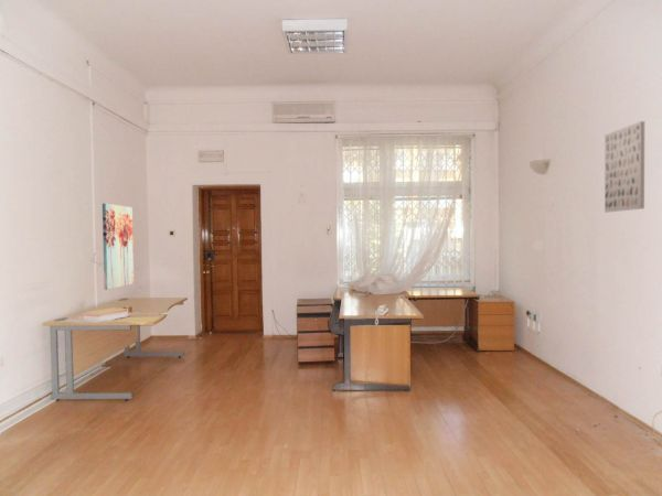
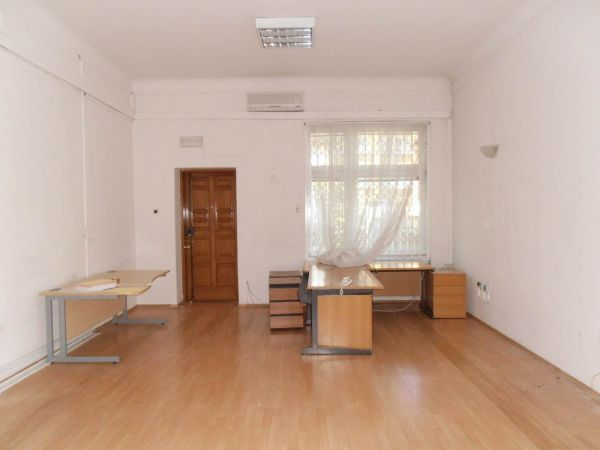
- wall art [604,120,645,213]
- wall art [102,203,135,291]
